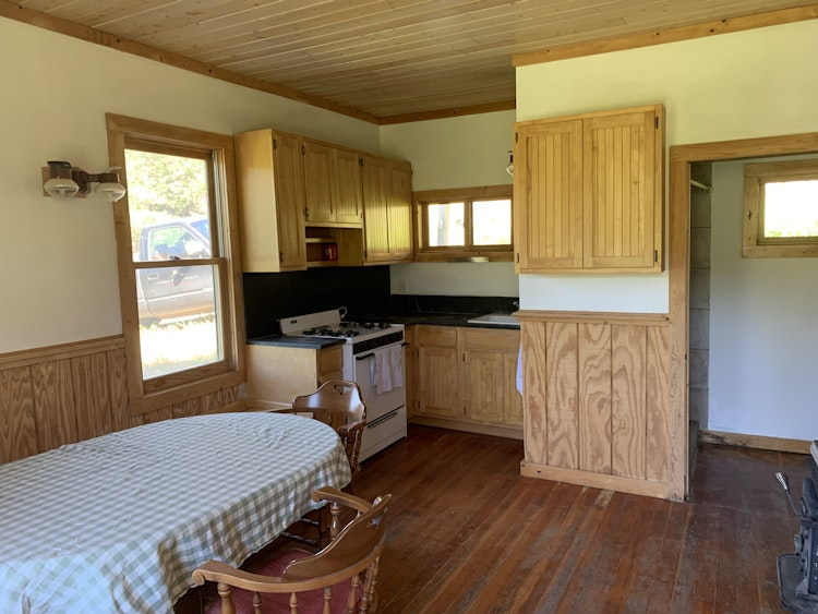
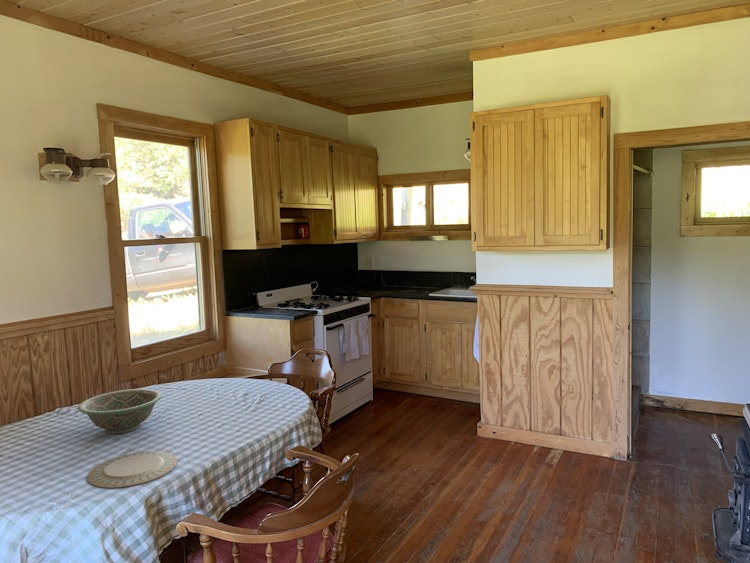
+ decorative bowl [77,388,163,435]
+ chinaware [86,450,178,489]
